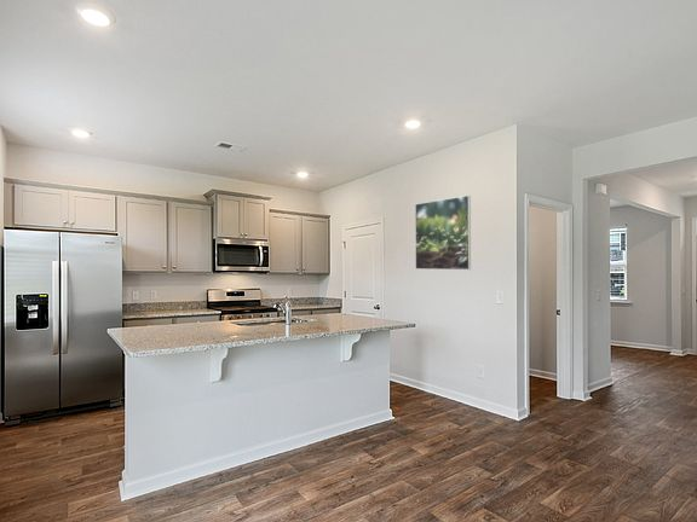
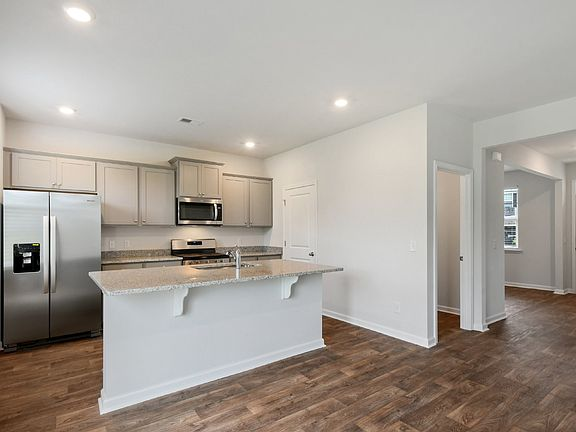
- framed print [414,195,472,271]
